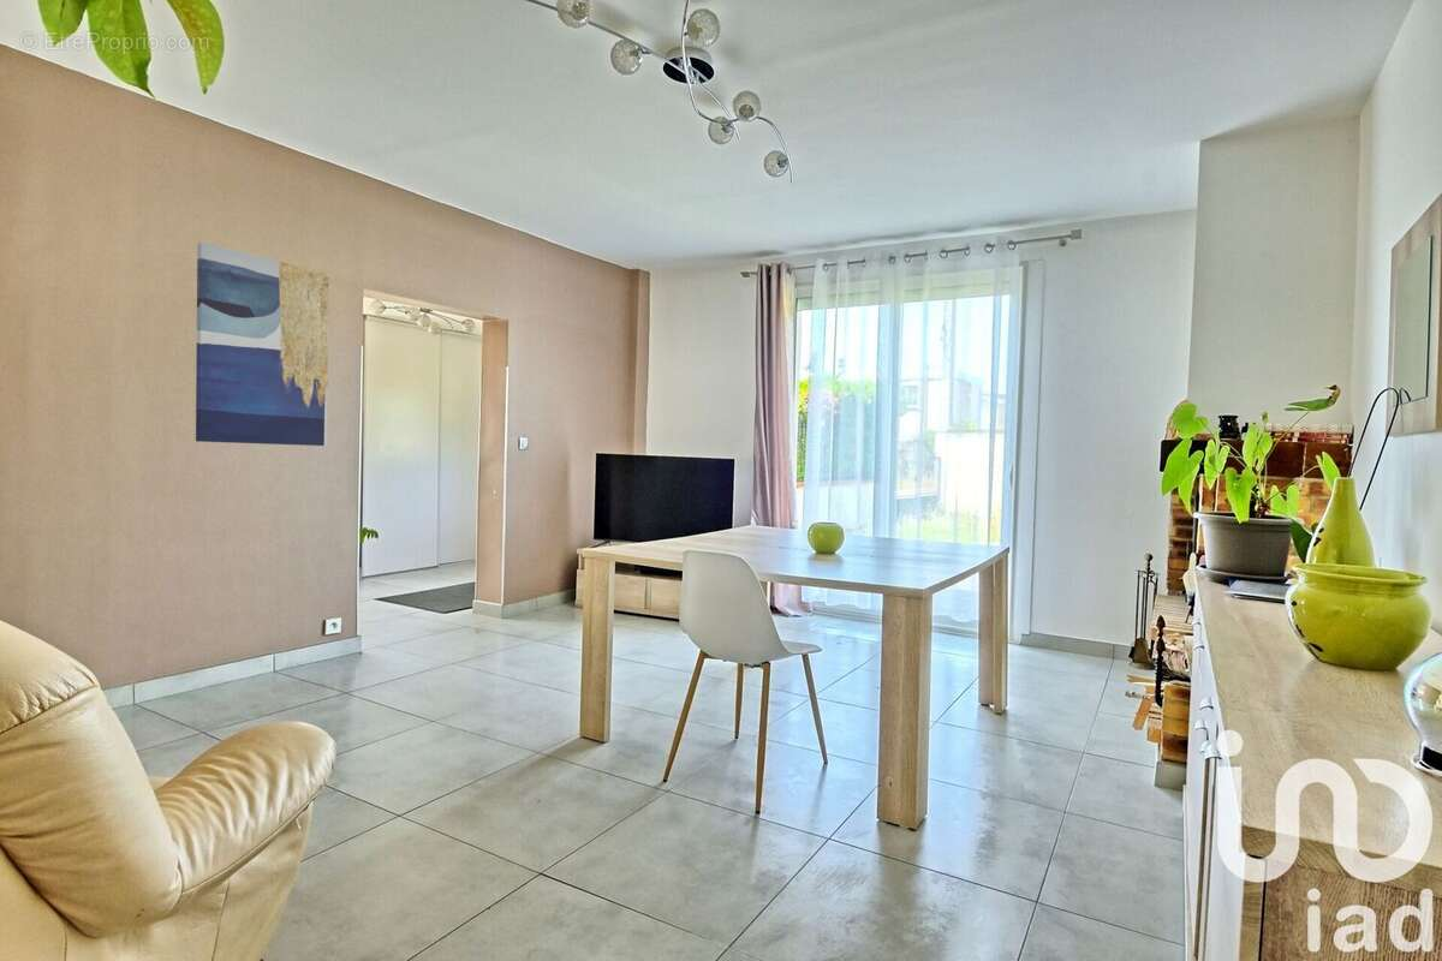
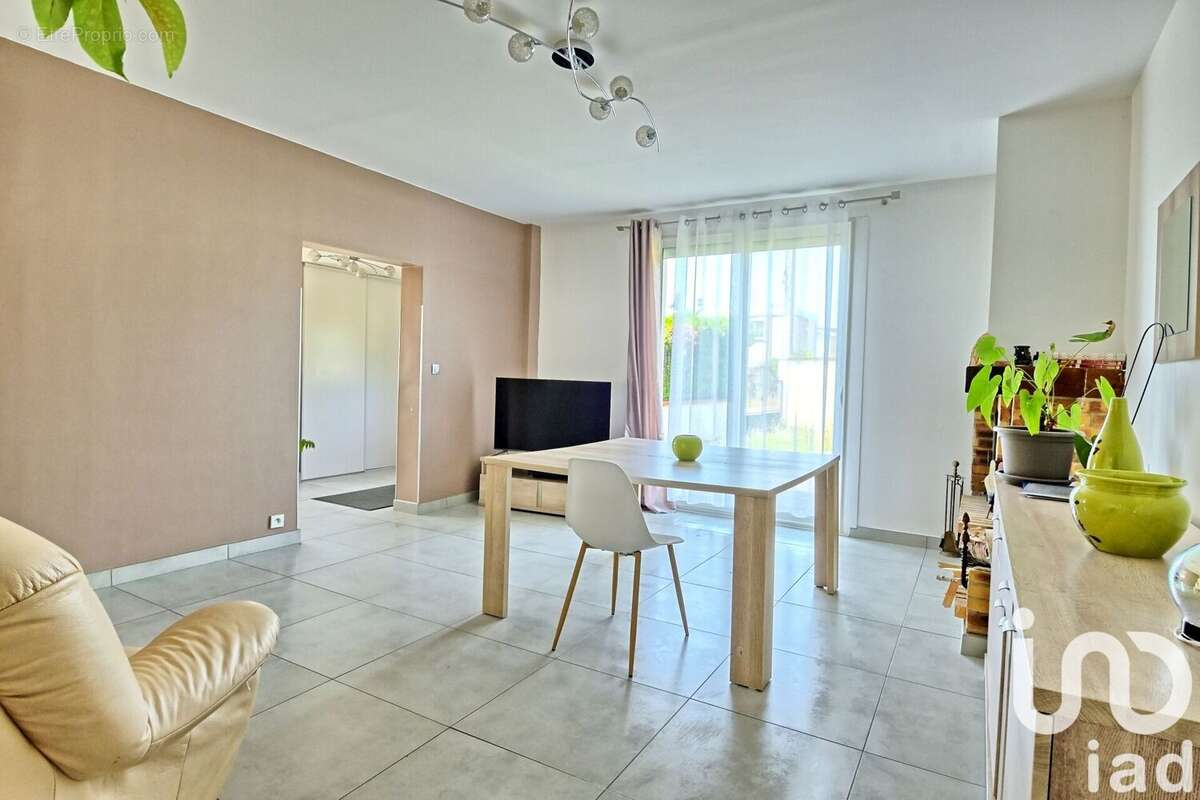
- wall art [195,241,330,447]
